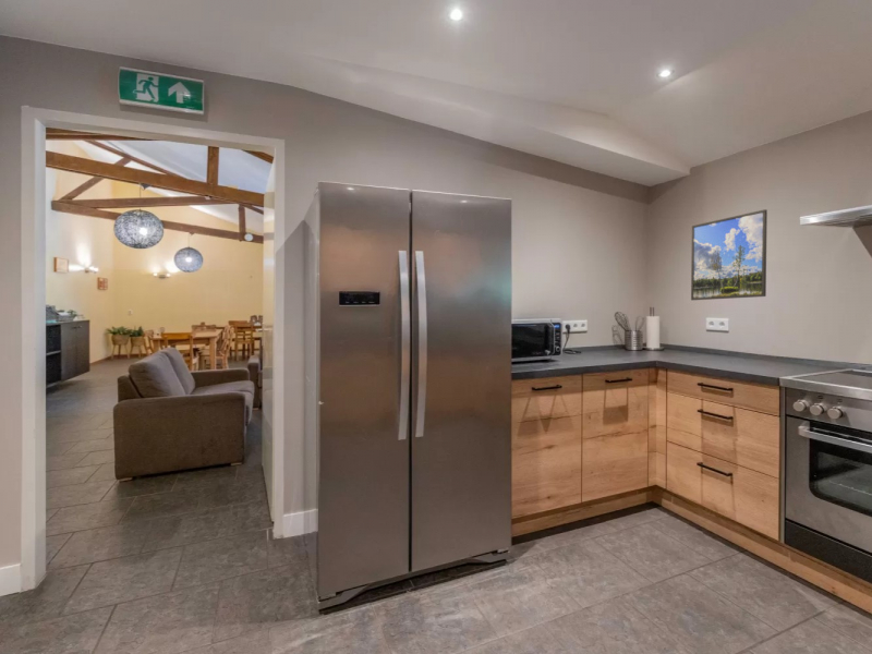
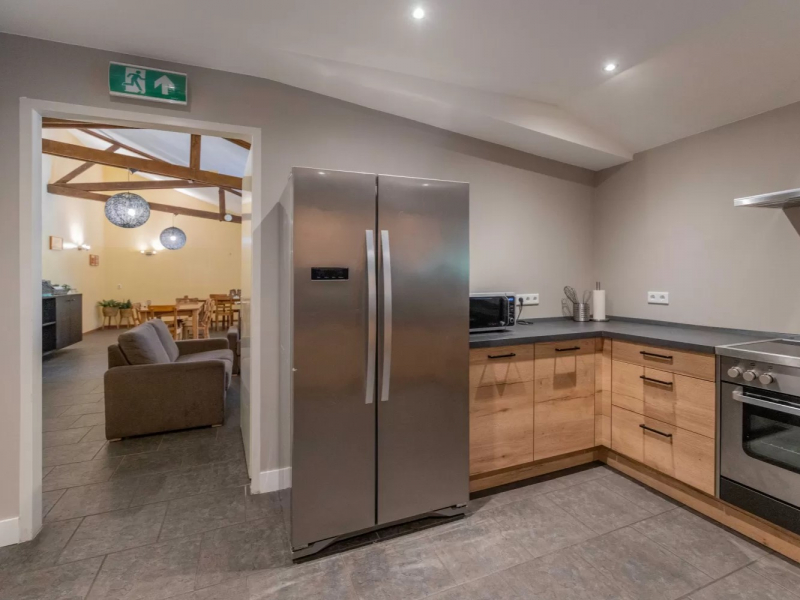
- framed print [690,208,768,301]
